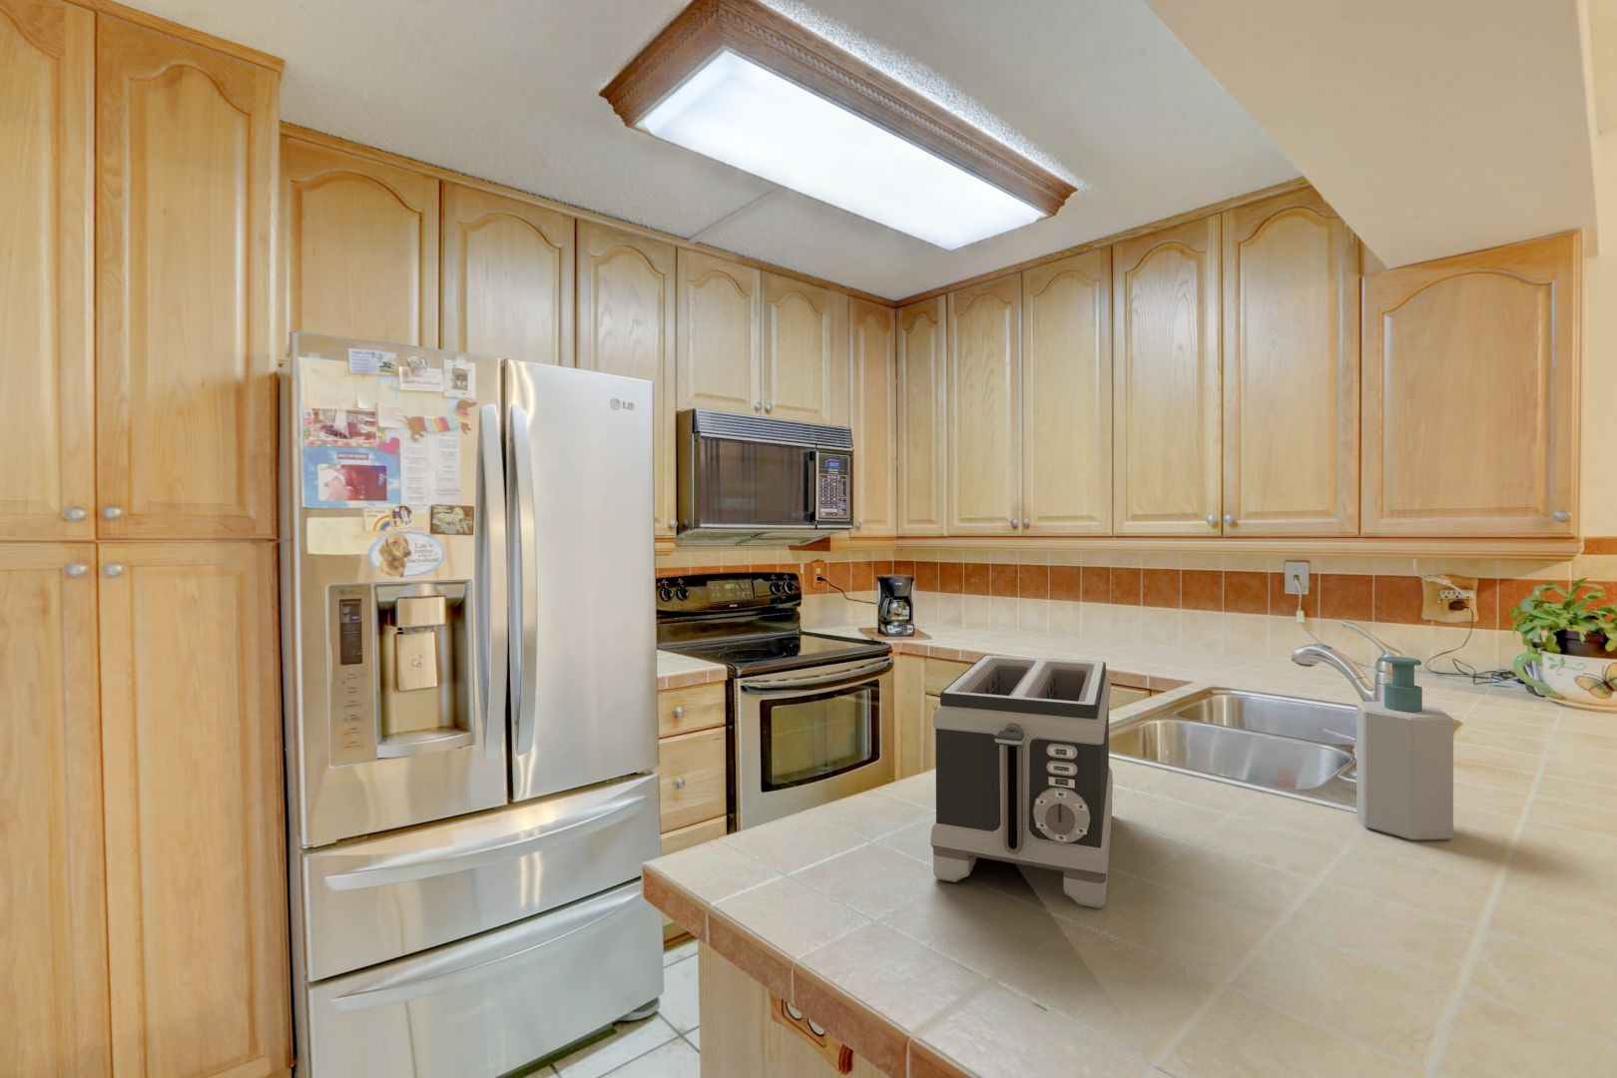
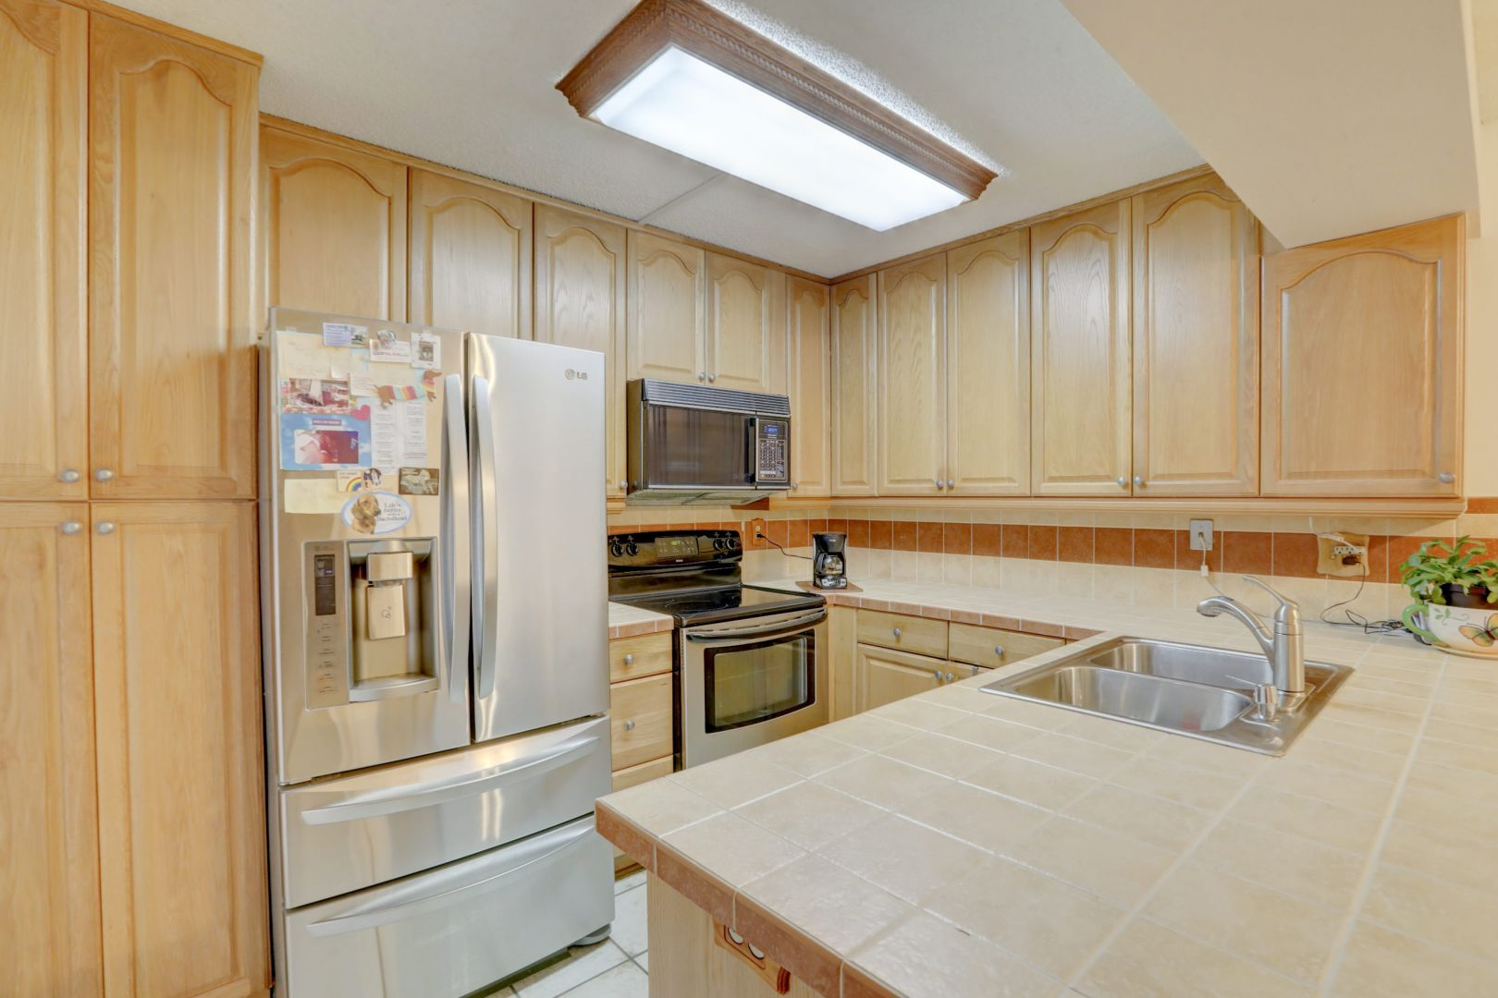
- toaster [929,653,1114,910]
- soap bottle [1356,656,1455,841]
